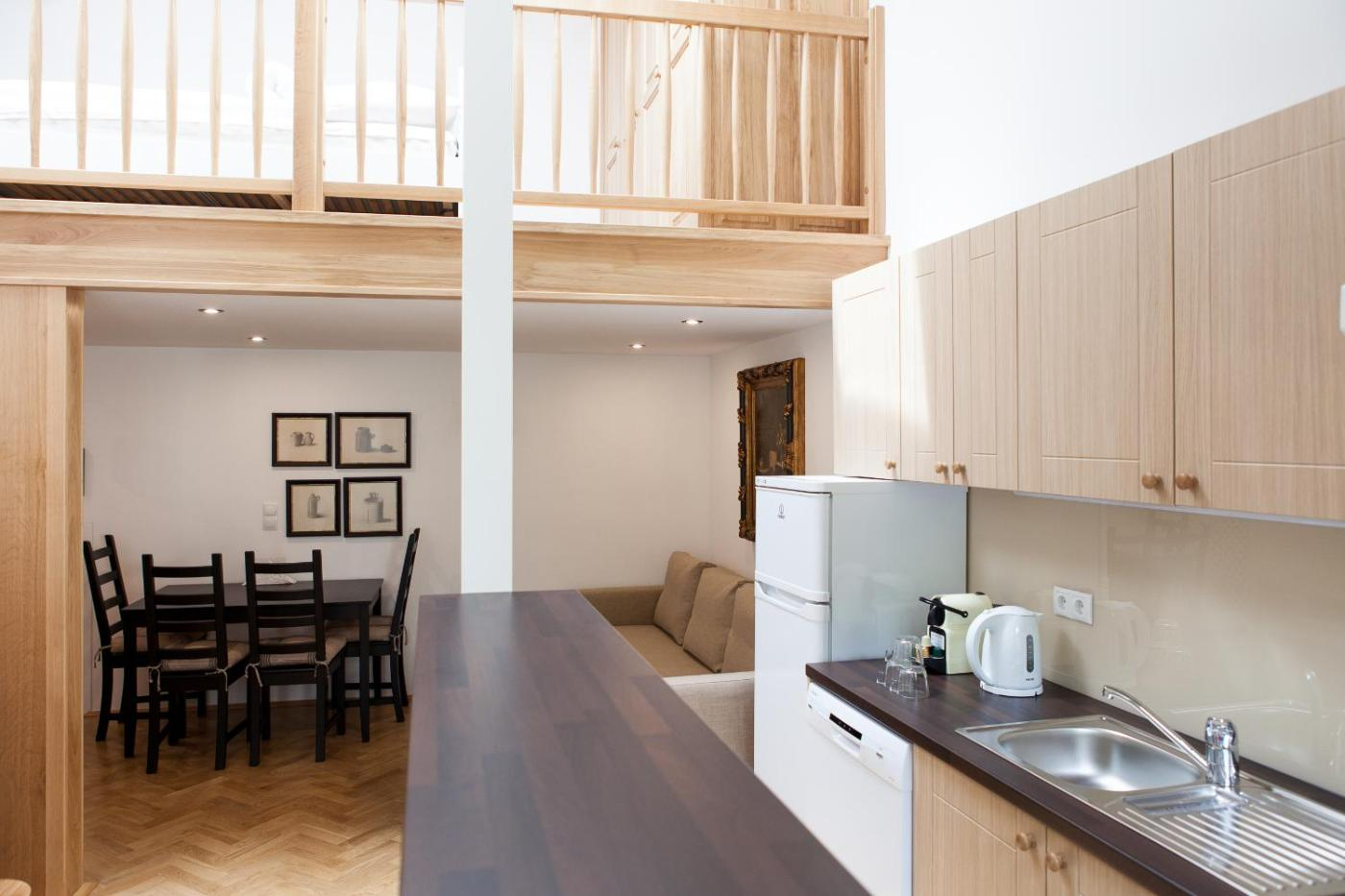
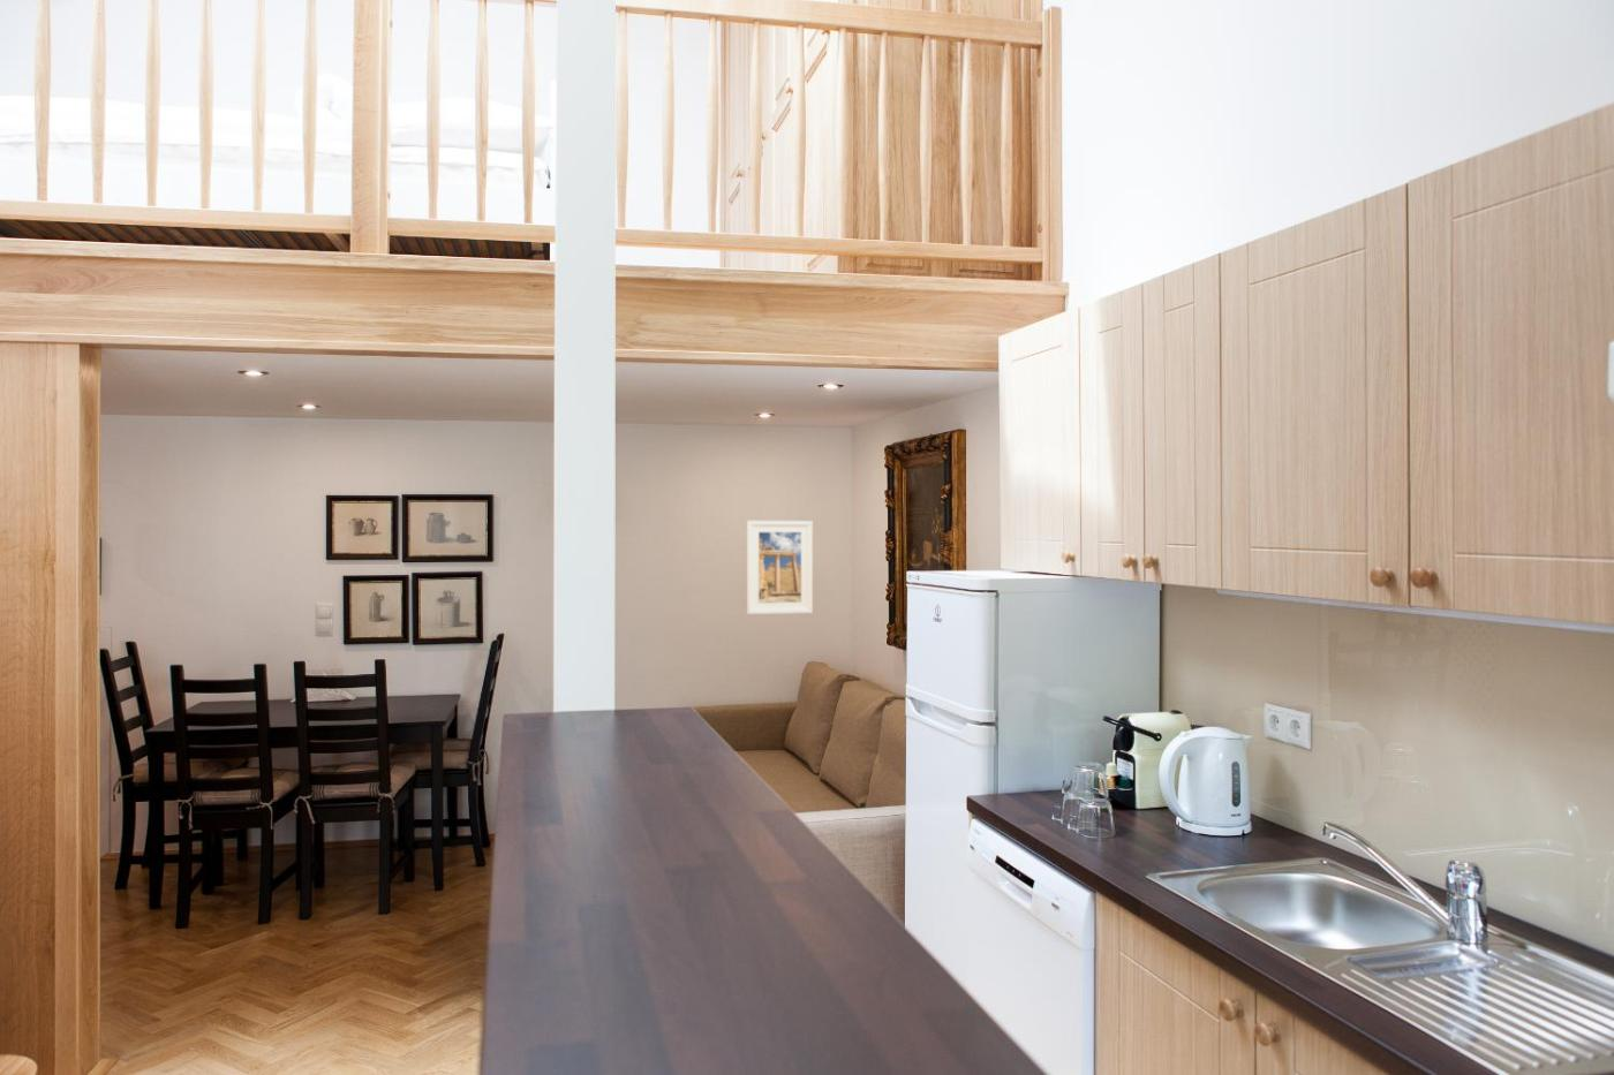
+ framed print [746,520,814,615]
